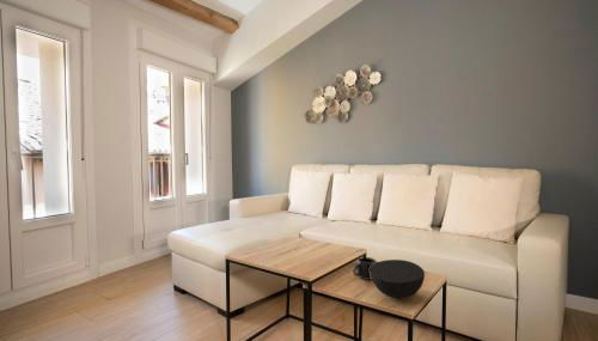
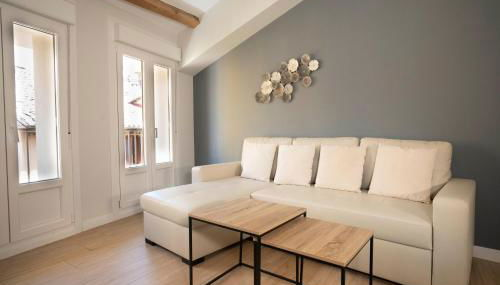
- bowl [370,258,426,299]
- mug [352,256,378,281]
